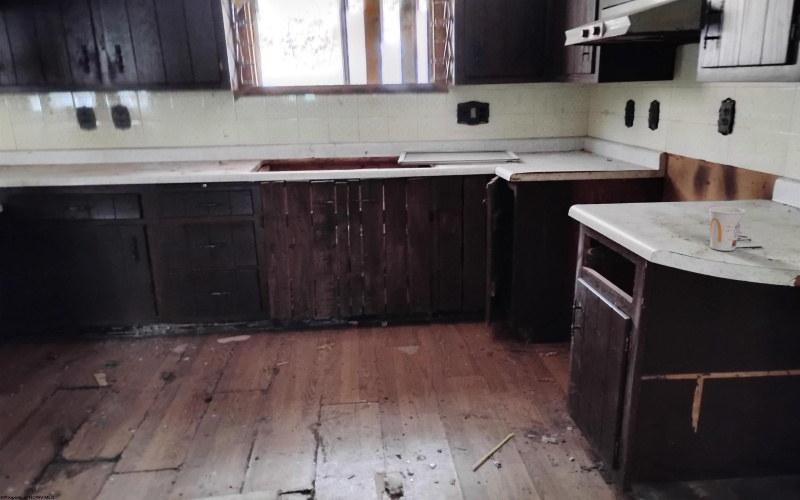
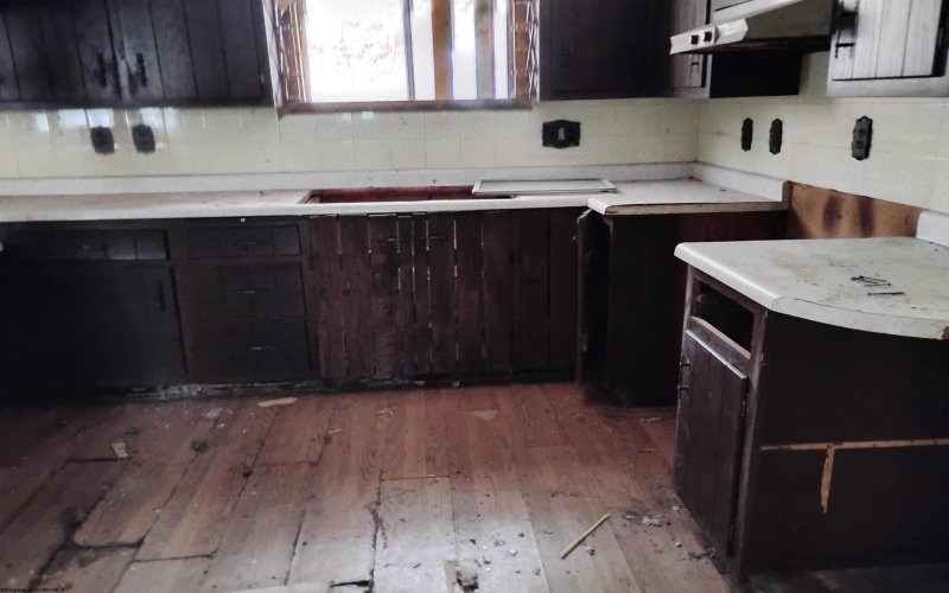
- cup [708,206,746,252]
